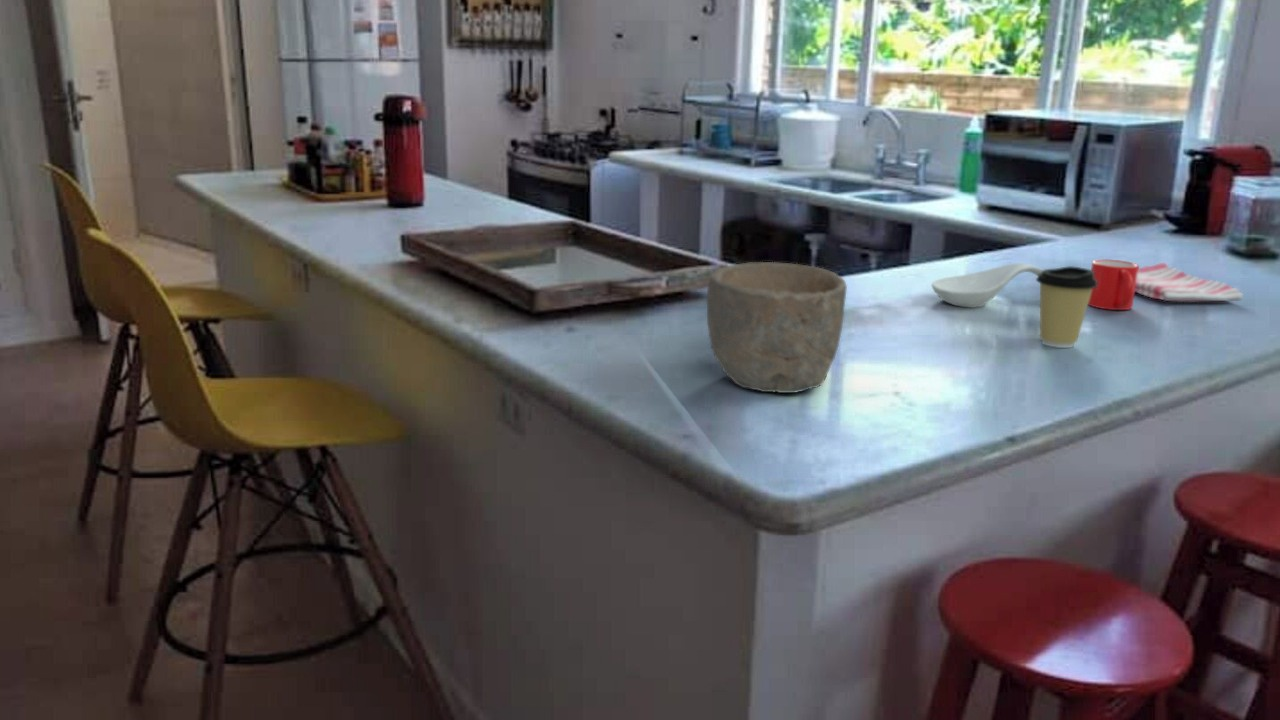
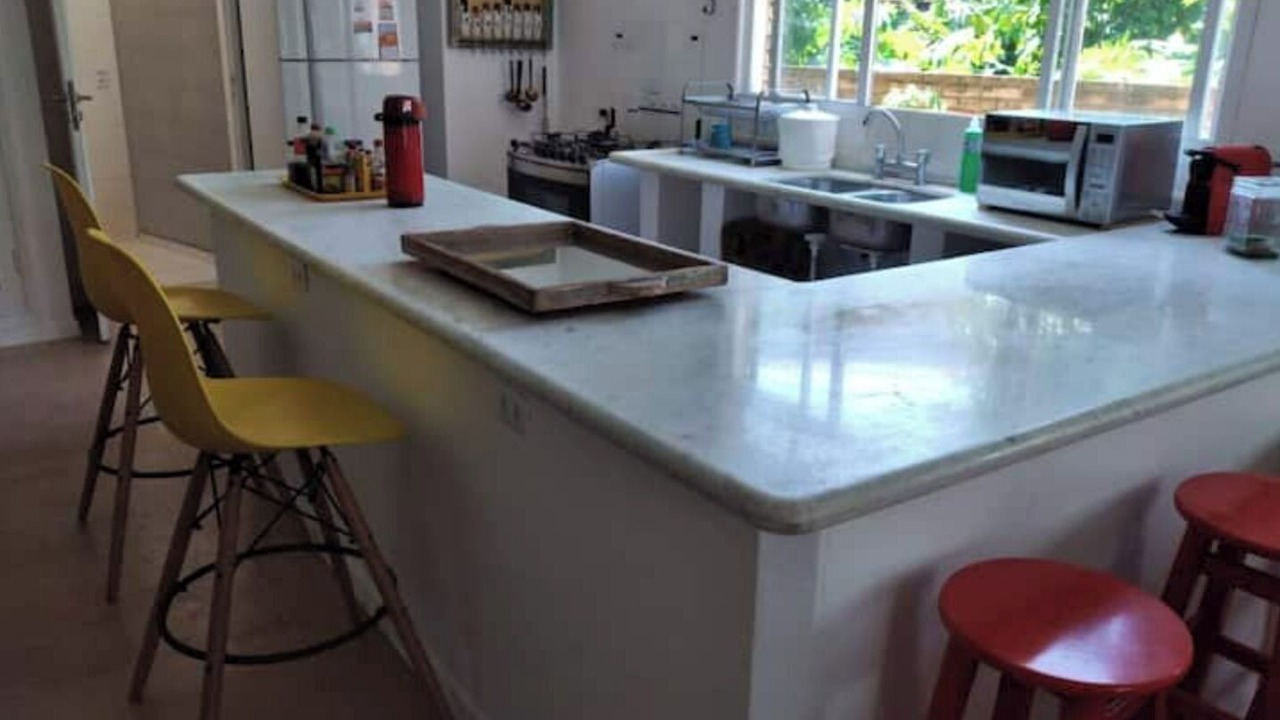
- bowl [706,261,848,394]
- spoon rest [931,262,1044,309]
- coffee cup [1035,265,1098,349]
- mug [1087,259,1140,311]
- dish towel [1135,261,1244,302]
